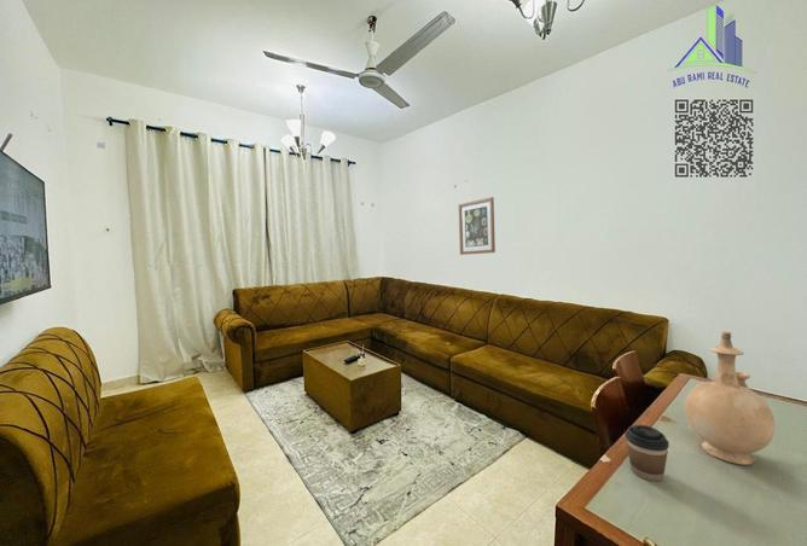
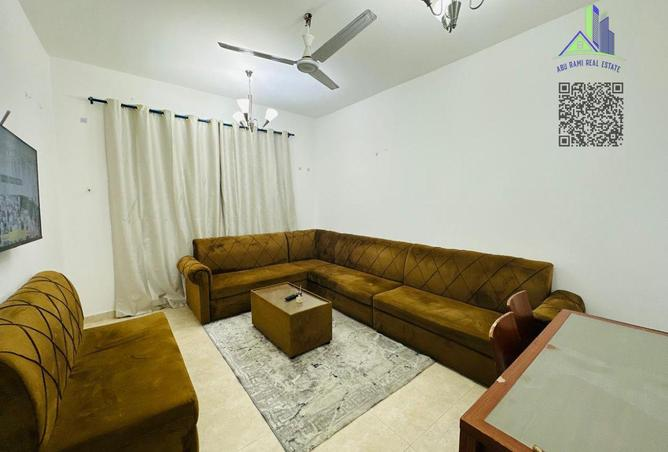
- wall art [458,196,497,256]
- coffee cup [625,424,670,482]
- vase [684,330,776,466]
